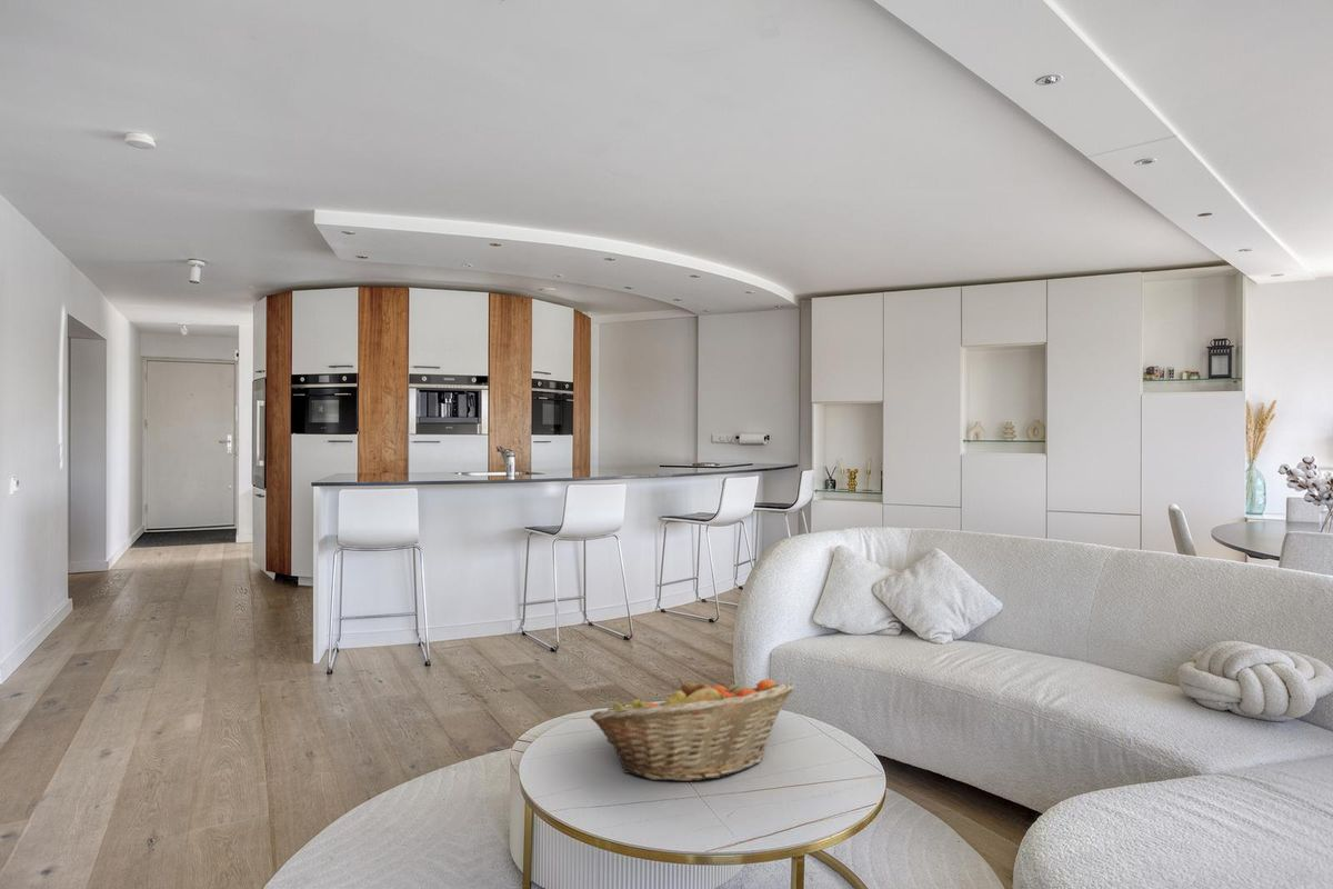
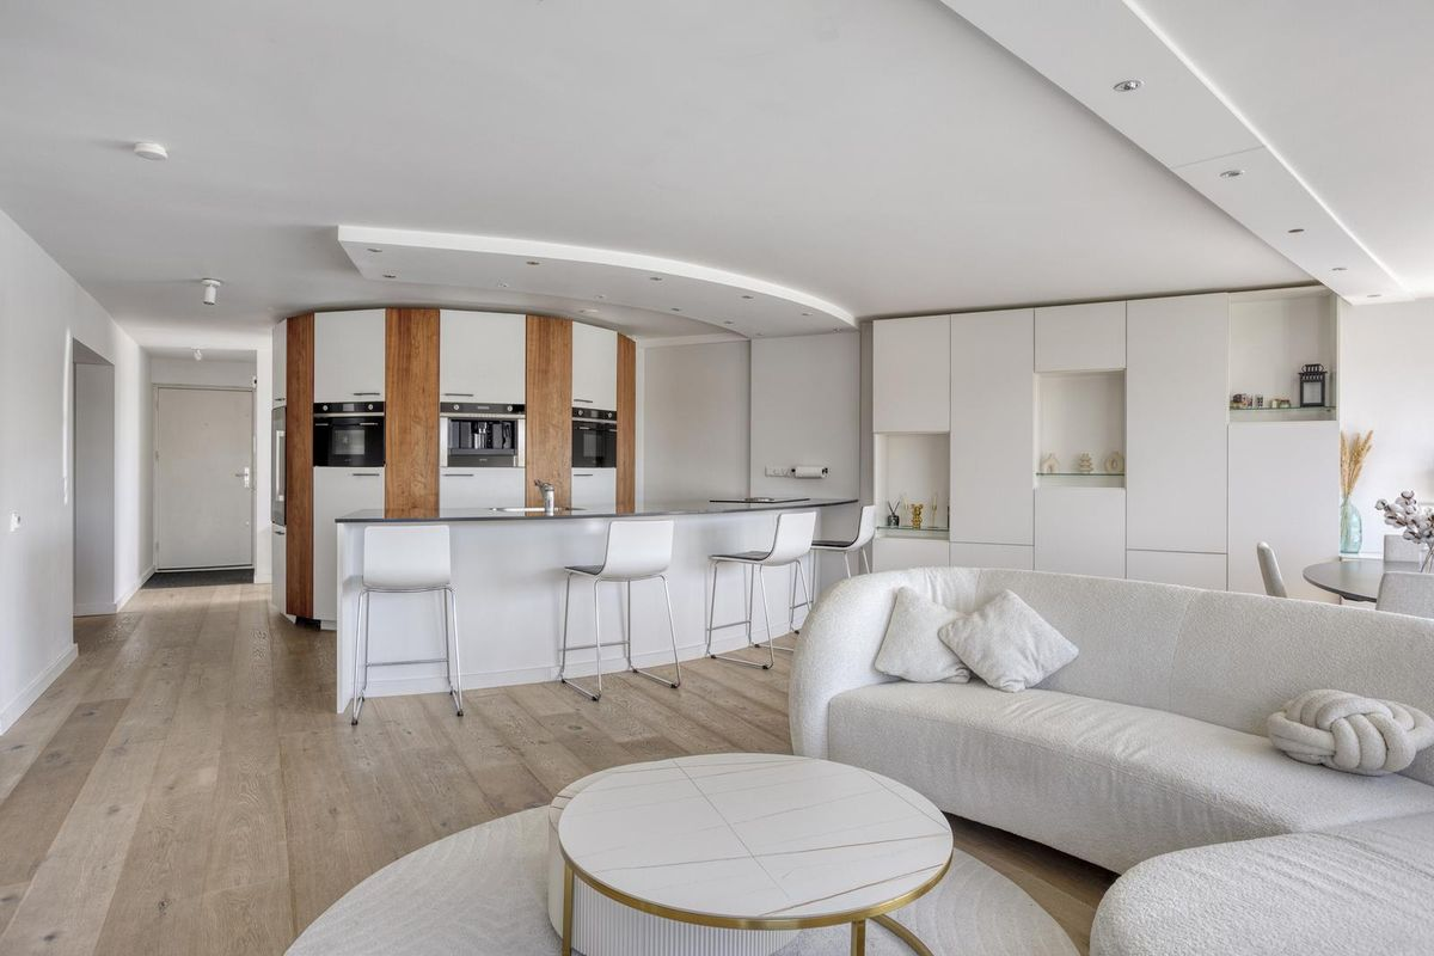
- fruit basket [589,677,795,782]
